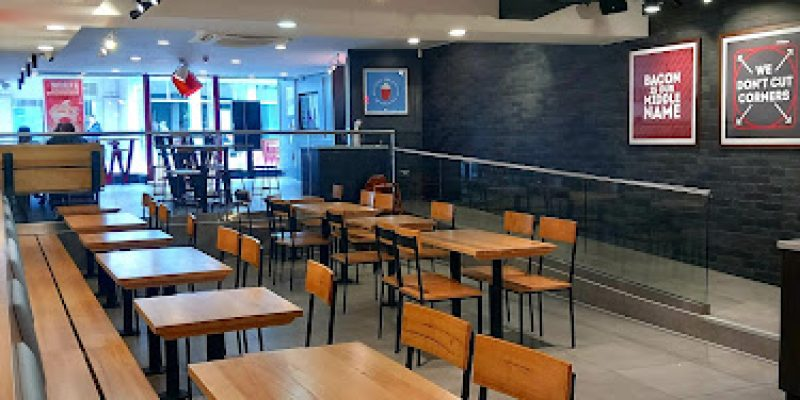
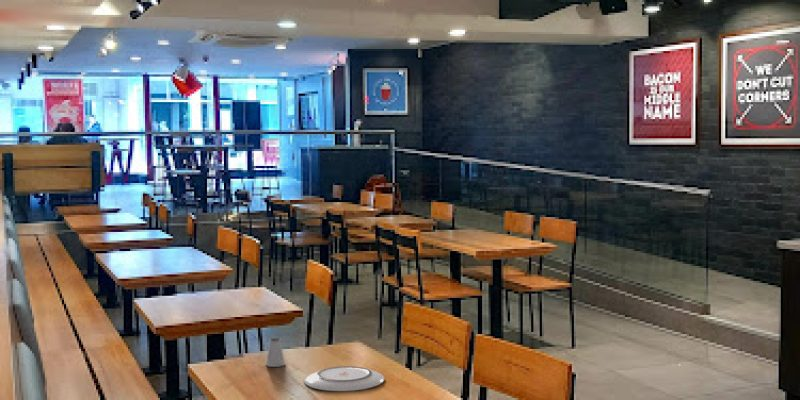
+ saltshaker [265,336,286,368]
+ plate [303,365,386,392]
